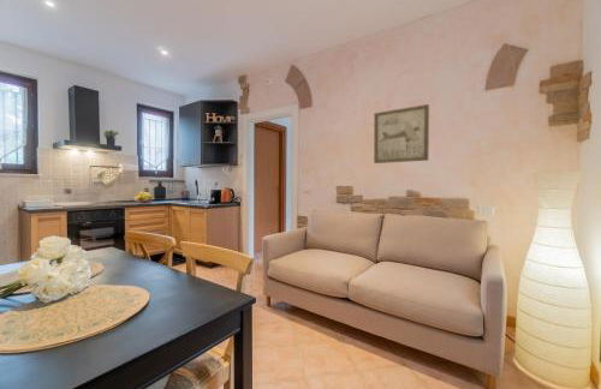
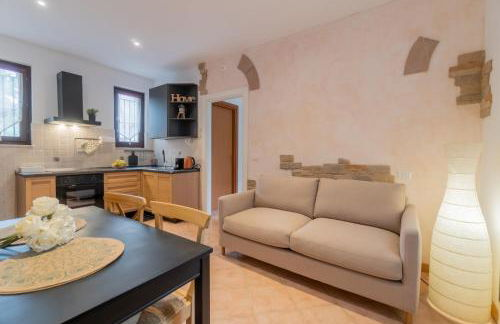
- wall art [373,103,430,164]
